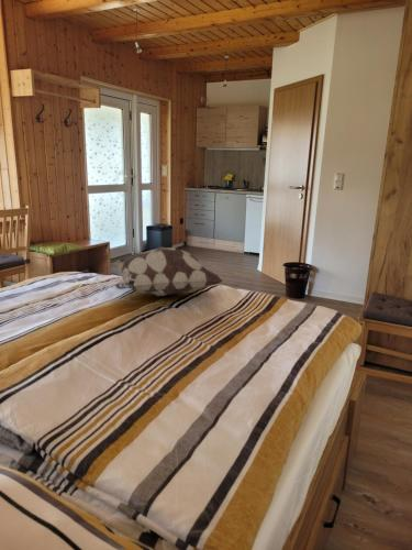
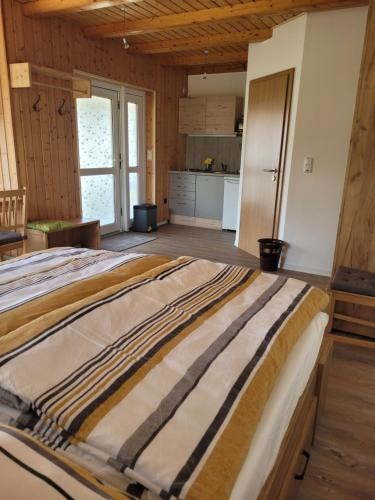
- decorative pillow [109,246,224,297]
